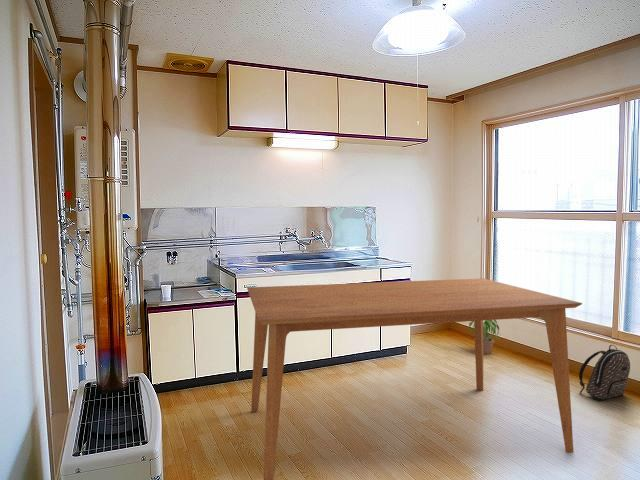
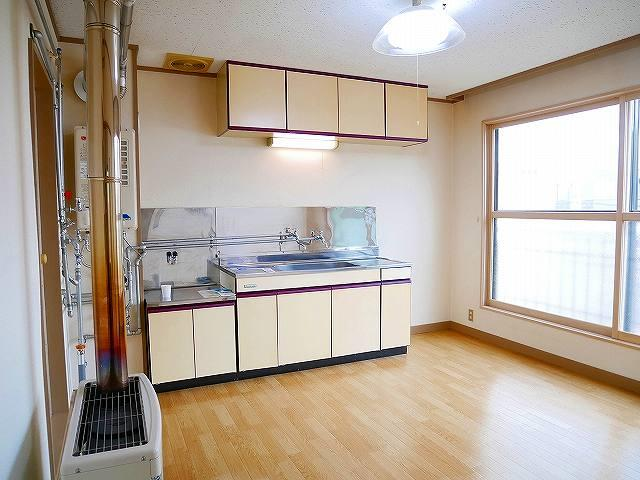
- dining table [246,277,583,480]
- potted plant [465,320,504,355]
- backpack [578,344,631,402]
